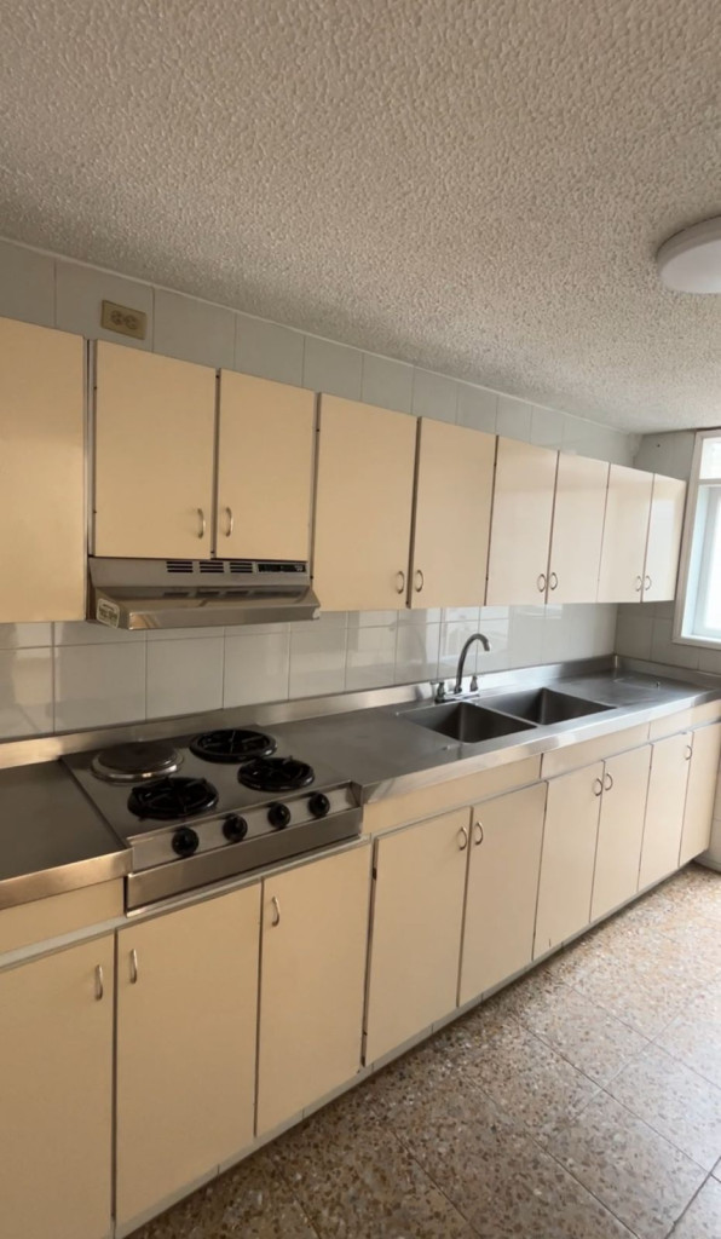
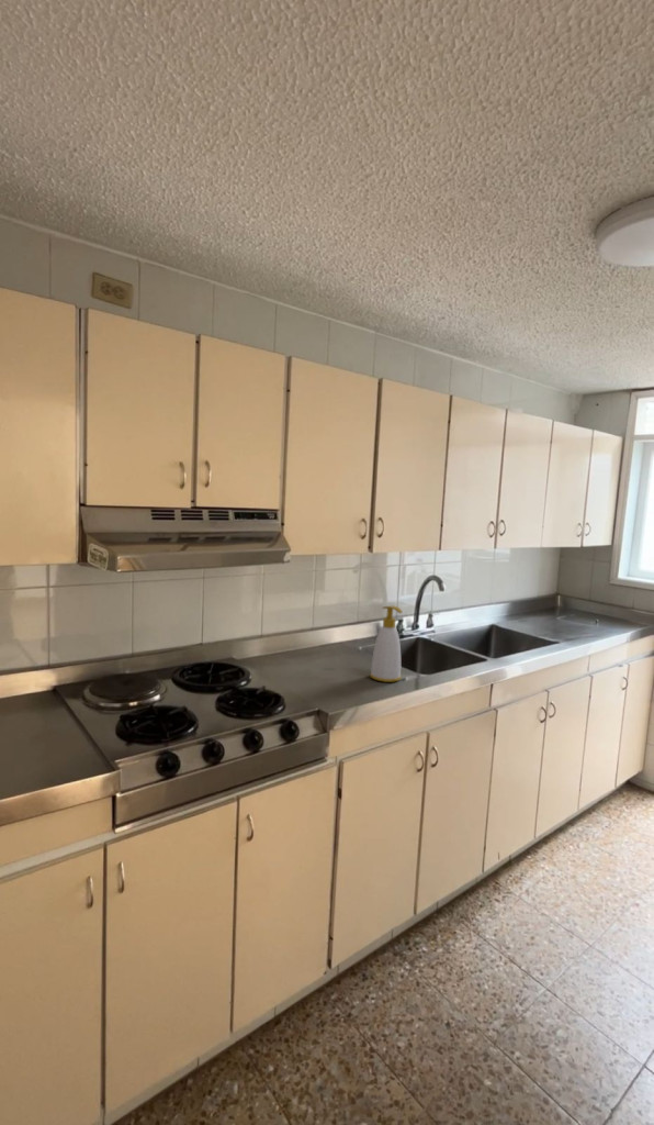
+ soap bottle [369,605,404,683]
